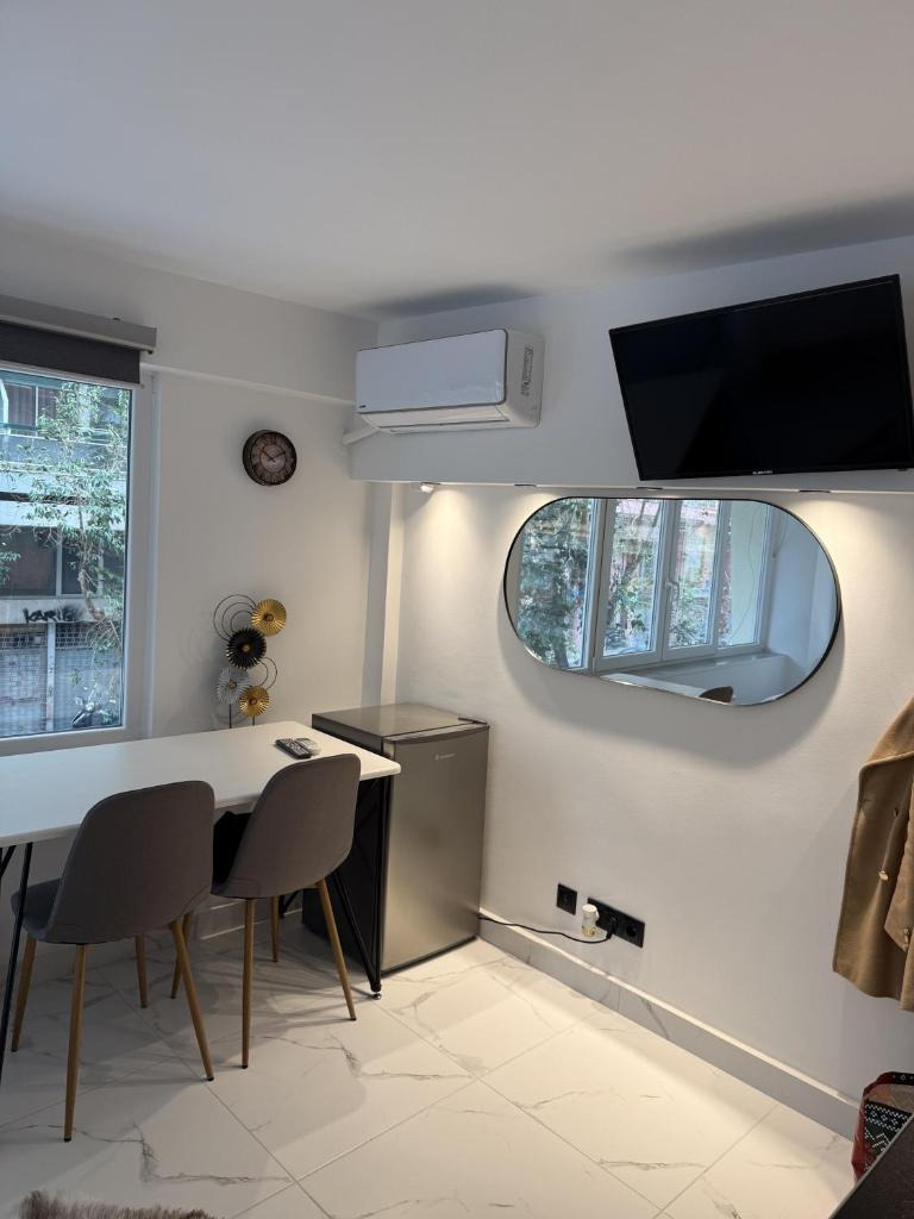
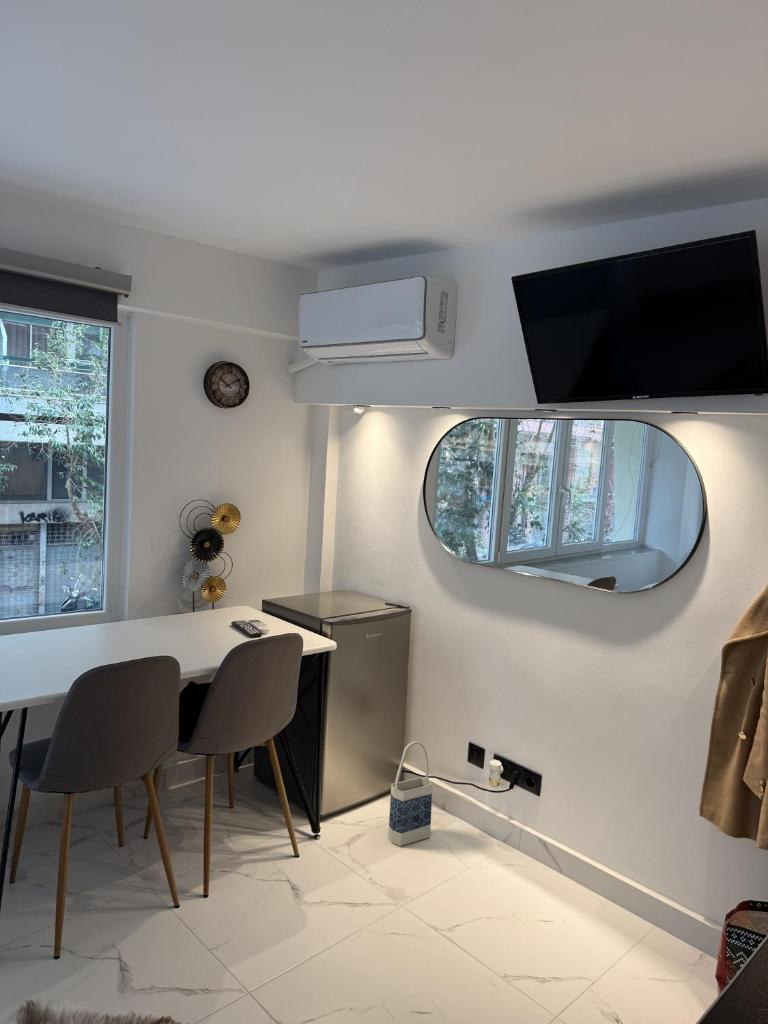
+ bag [387,740,433,847]
